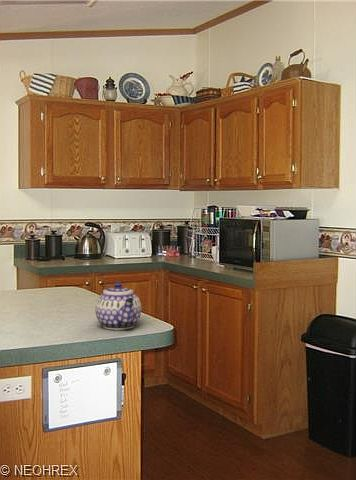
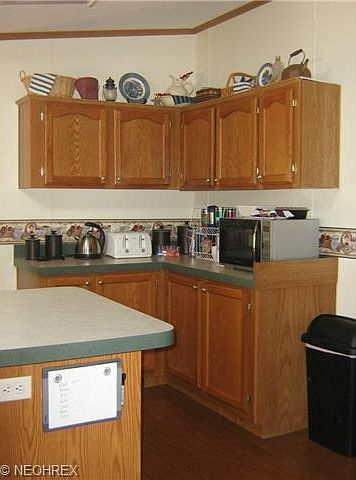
- teapot [94,281,142,331]
